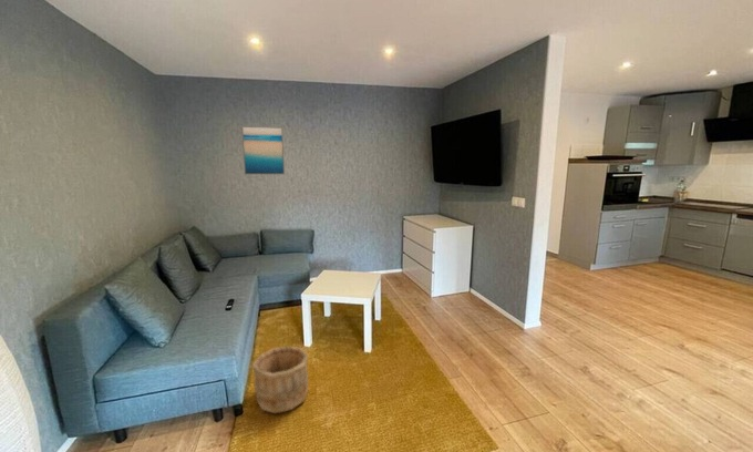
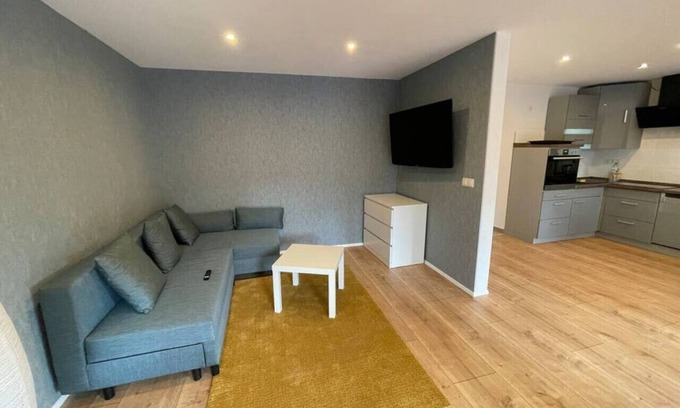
- wooden bucket [250,345,309,414]
- wall art [240,125,286,175]
